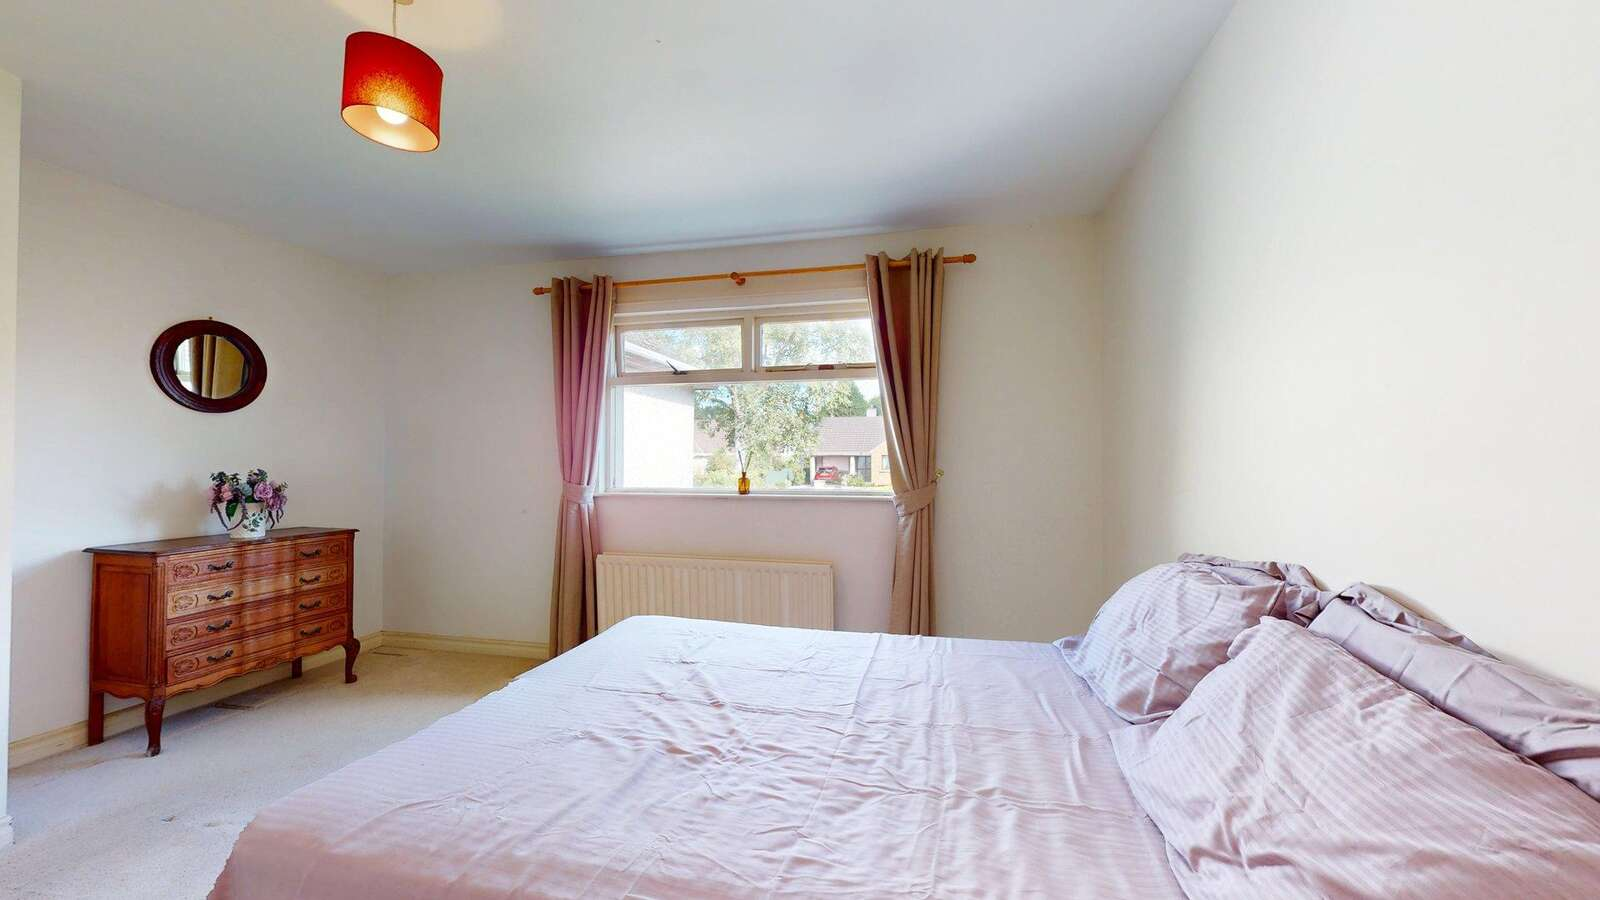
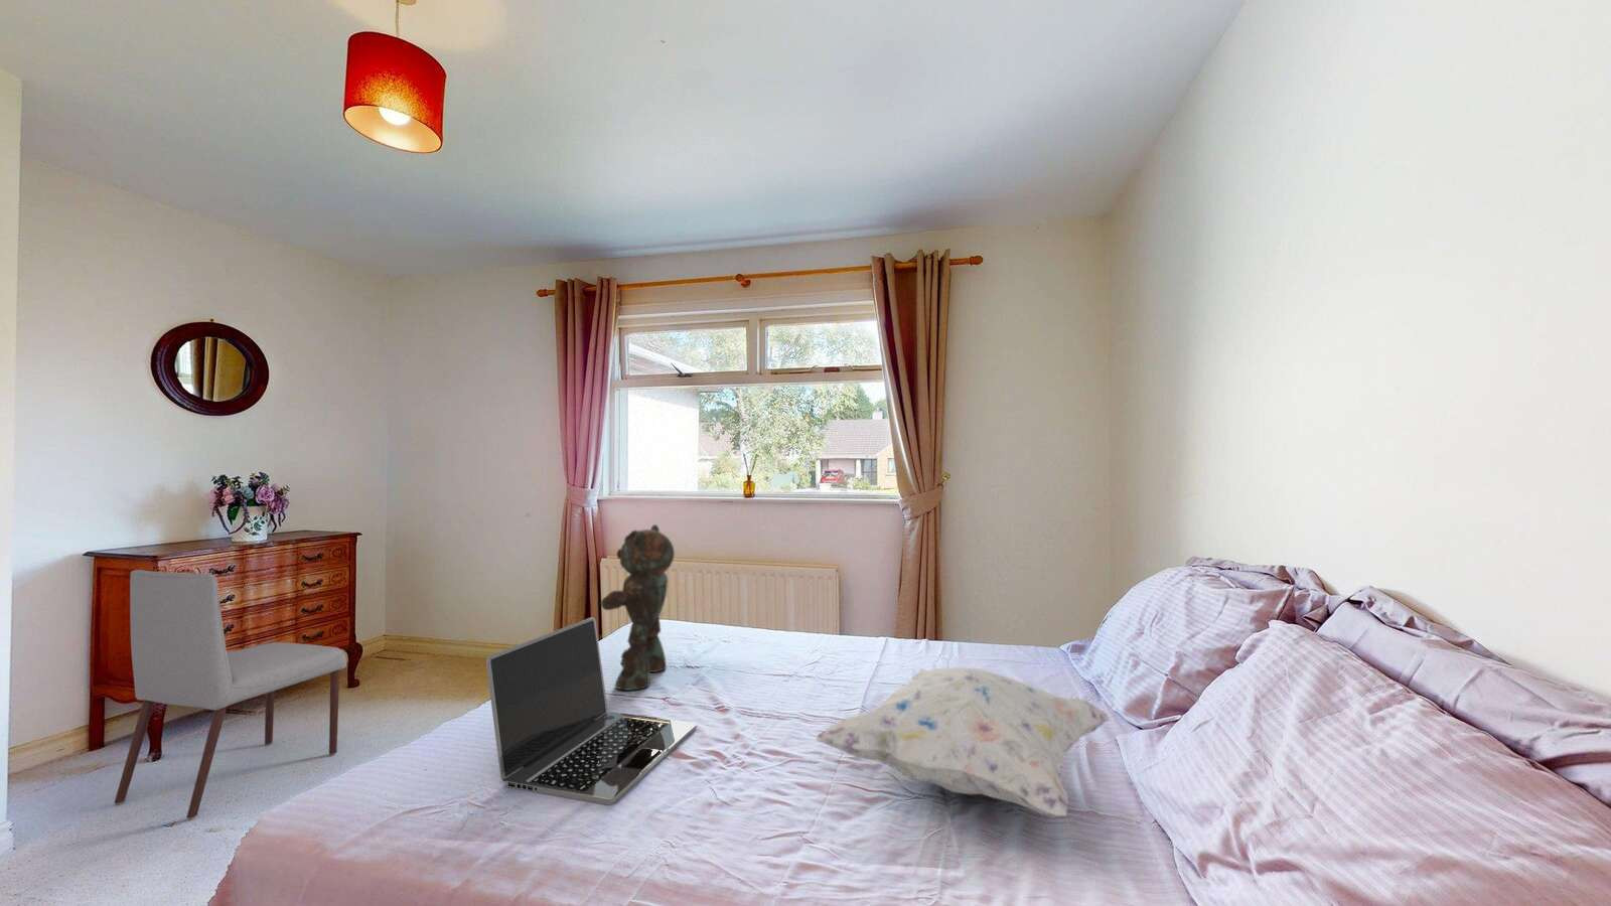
+ teddy bear [600,523,676,691]
+ chair [114,569,347,821]
+ laptop [486,616,697,806]
+ decorative pillow [813,666,1111,820]
